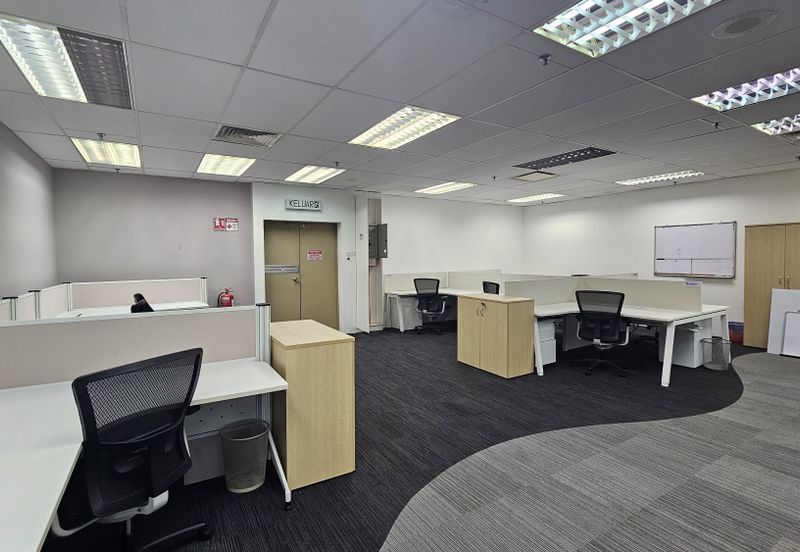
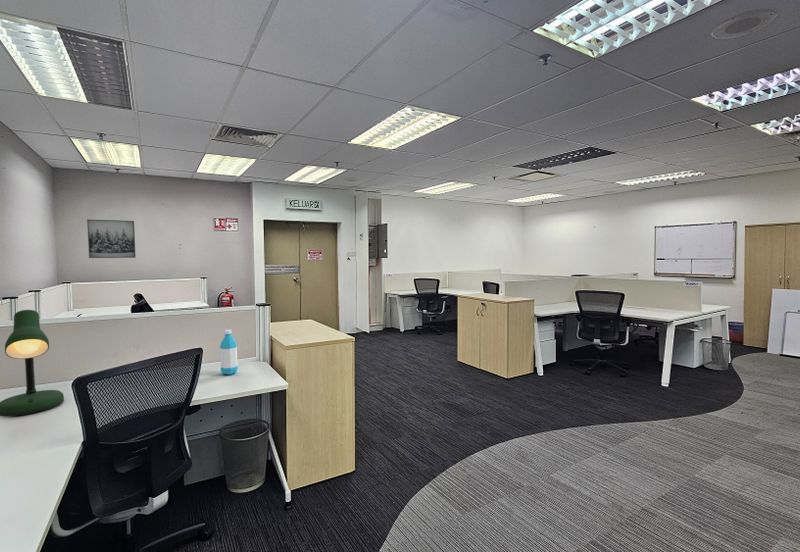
+ water bottle [219,329,239,376]
+ wall art [86,219,137,259]
+ desk lamp [0,309,65,417]
